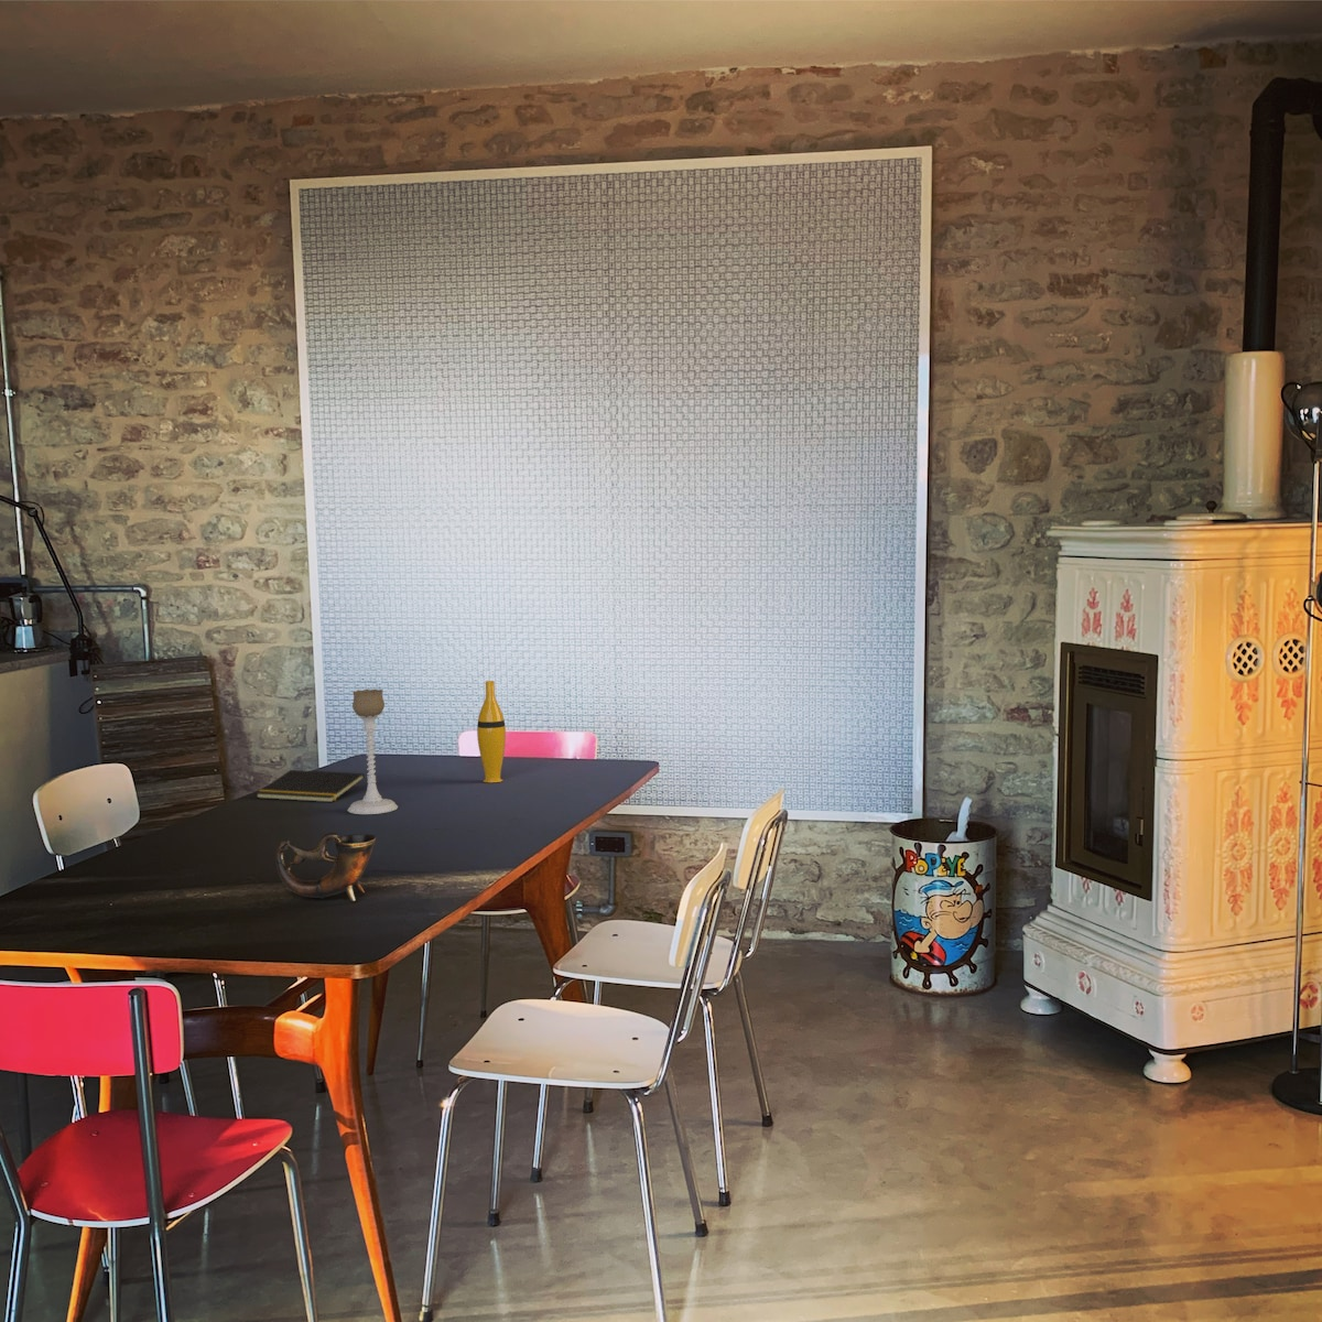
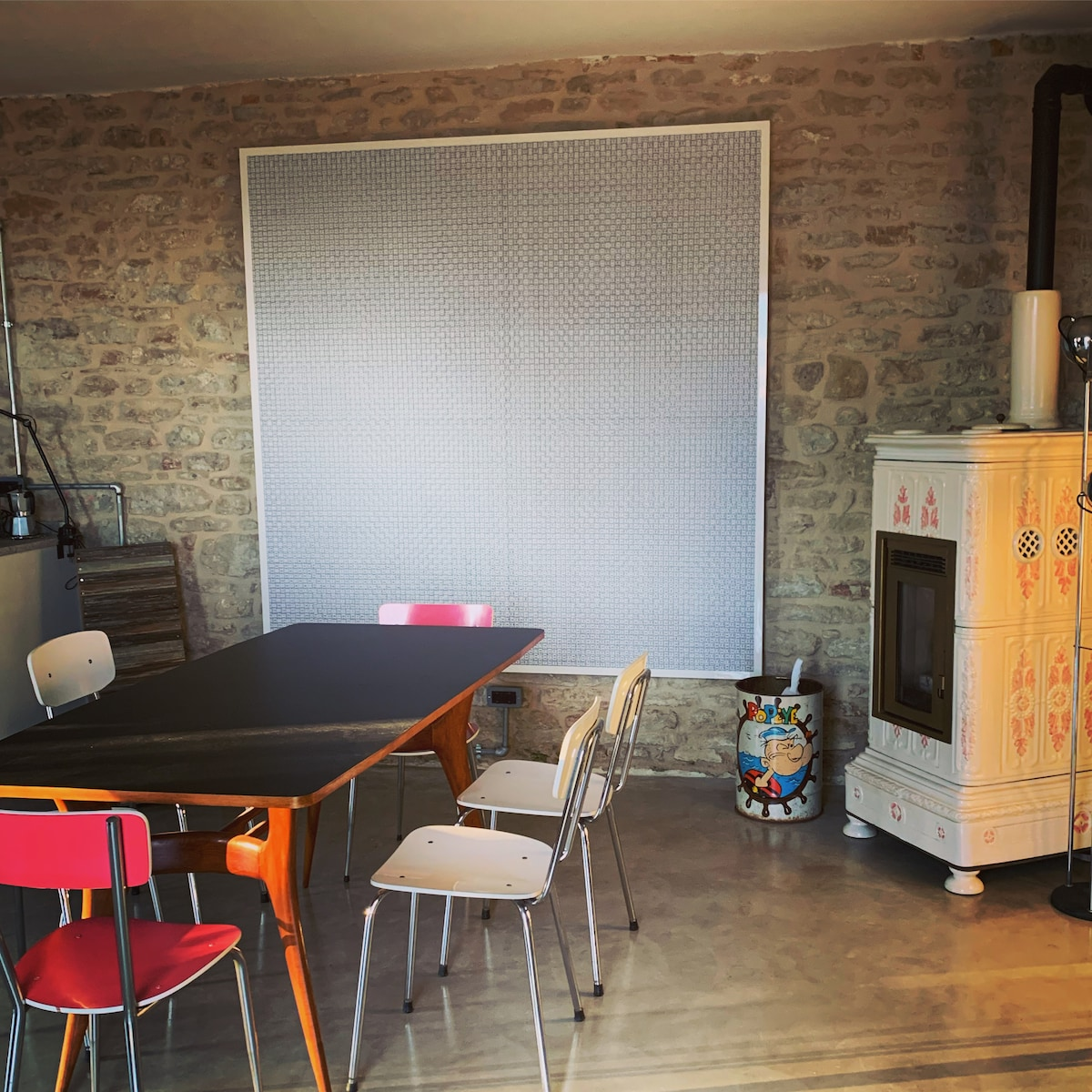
- notepad [254,769,366,803]
- cup [275,832,377,903]
- candle holder [346,689,398,815]
- vase [476,679,507,783]
